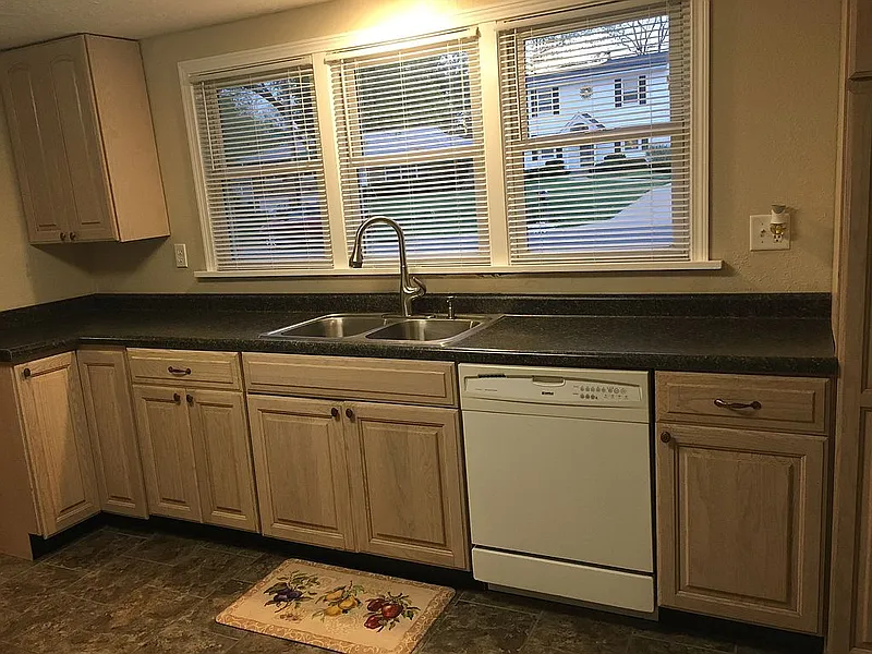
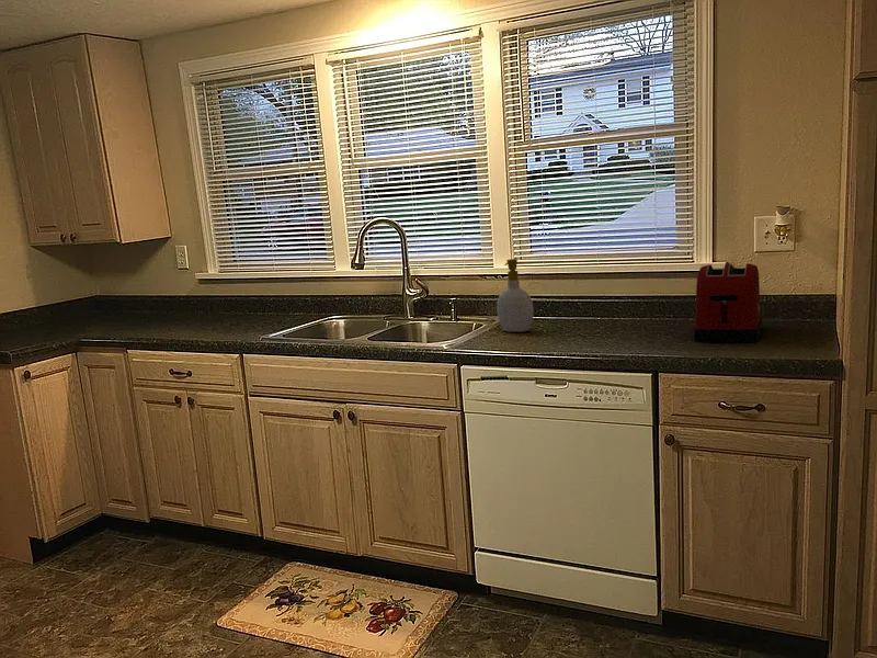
+ soap bottle [496,258,535,333]
+ toaster [693,262,763,343]
